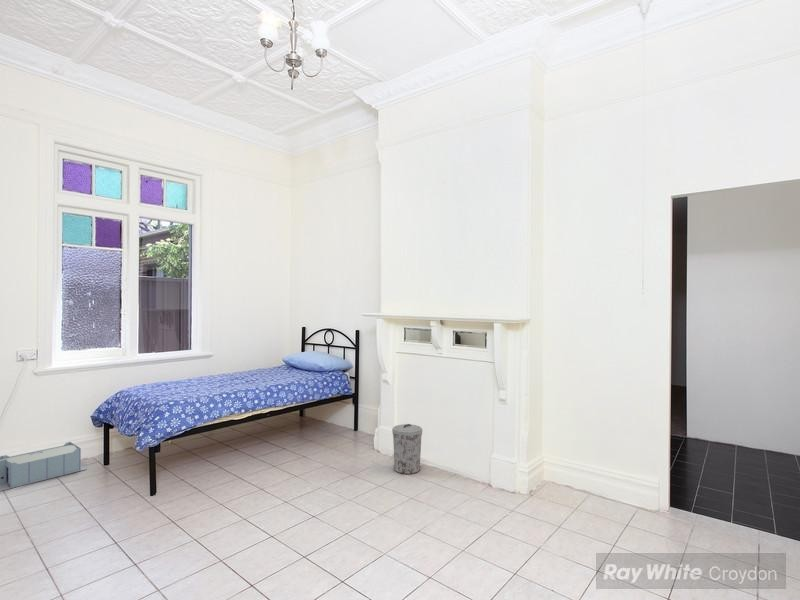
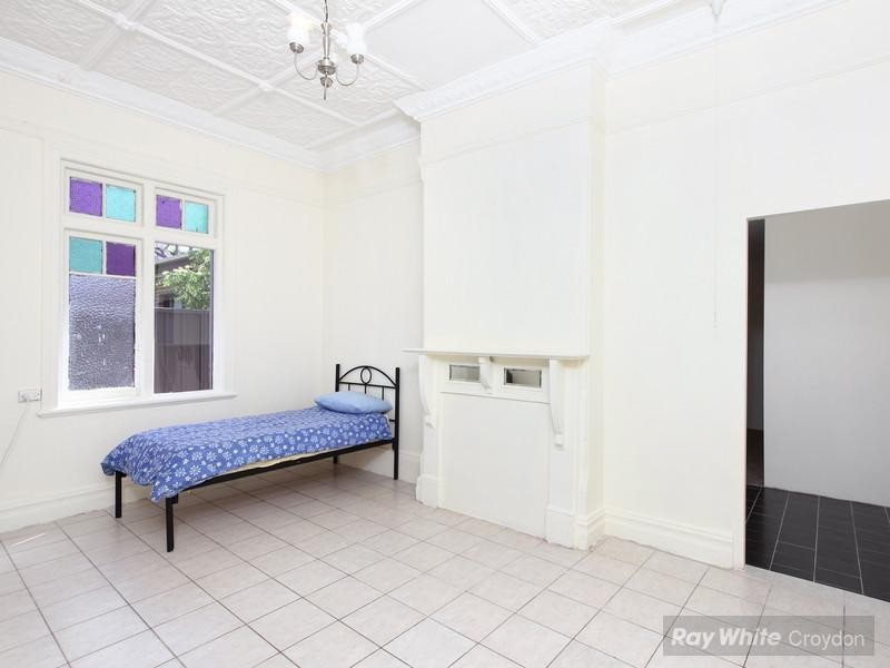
- storage bin [0,441,87,492]
- trash can [391,423,423,475]
